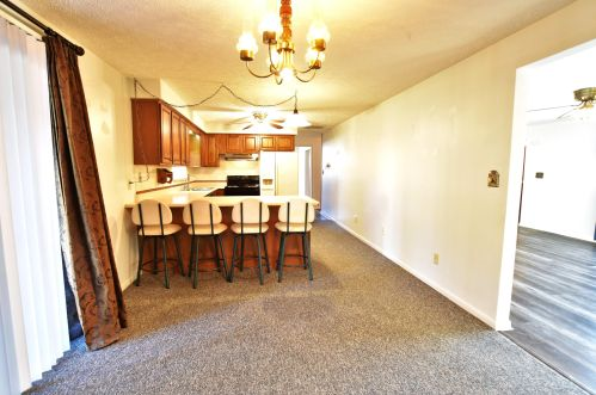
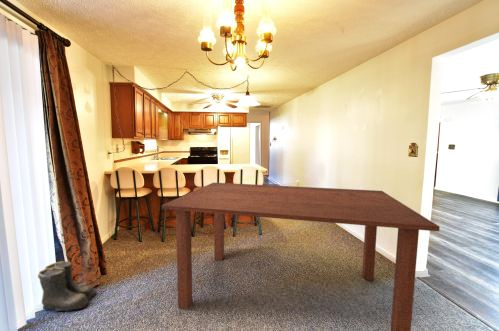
+ dining table [161,182,441,331]
+ boots [37,260,97,312]
